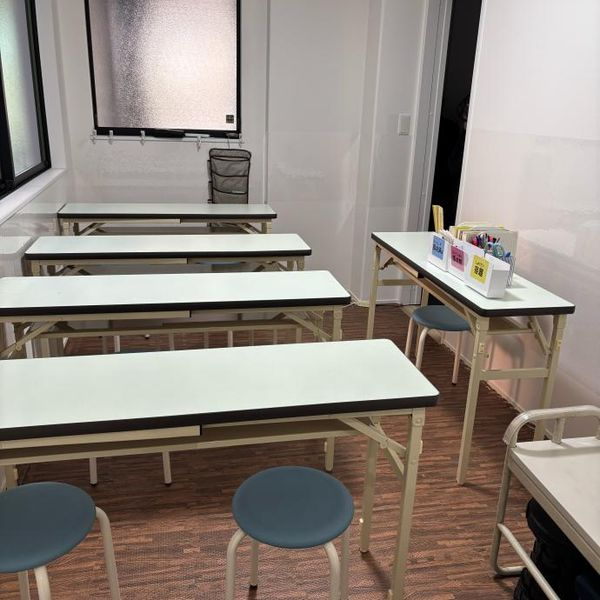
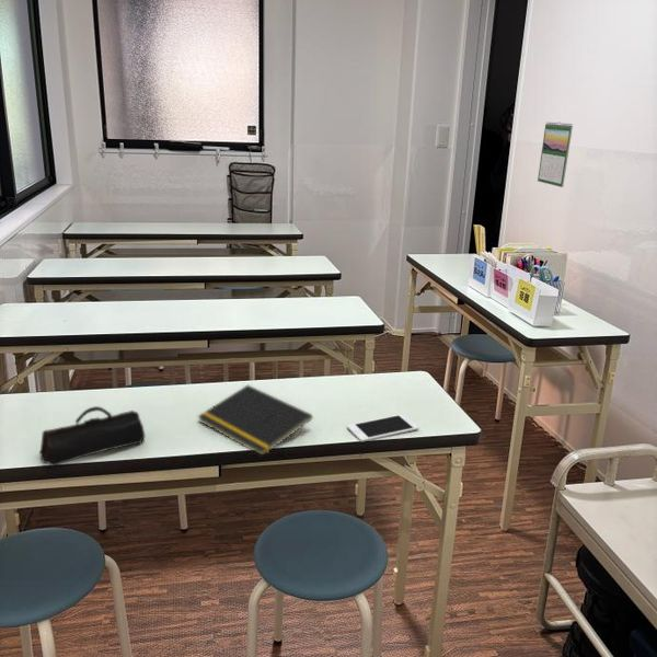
+ notepad [197,384,314,456]
+ cell phone [346,413,419,442]
+ pencil case [38,405,147,468]
+ calendar [537,120,574,188]
